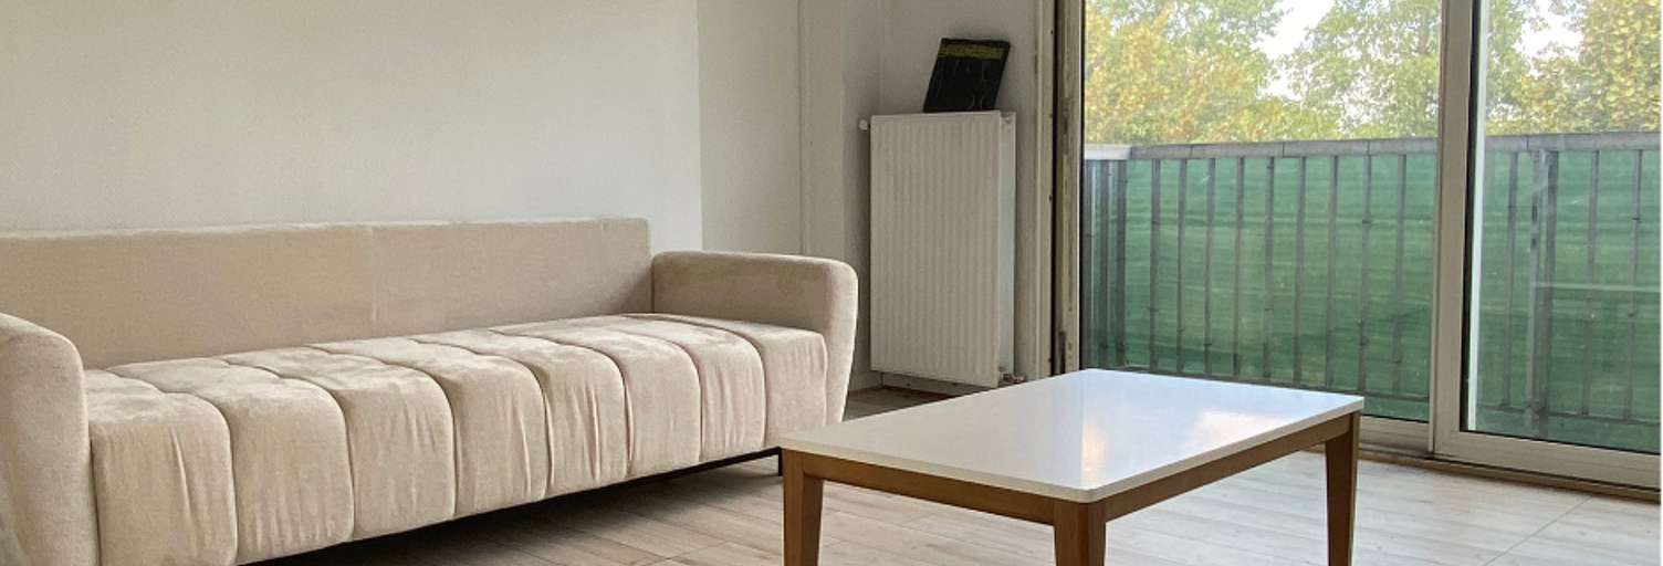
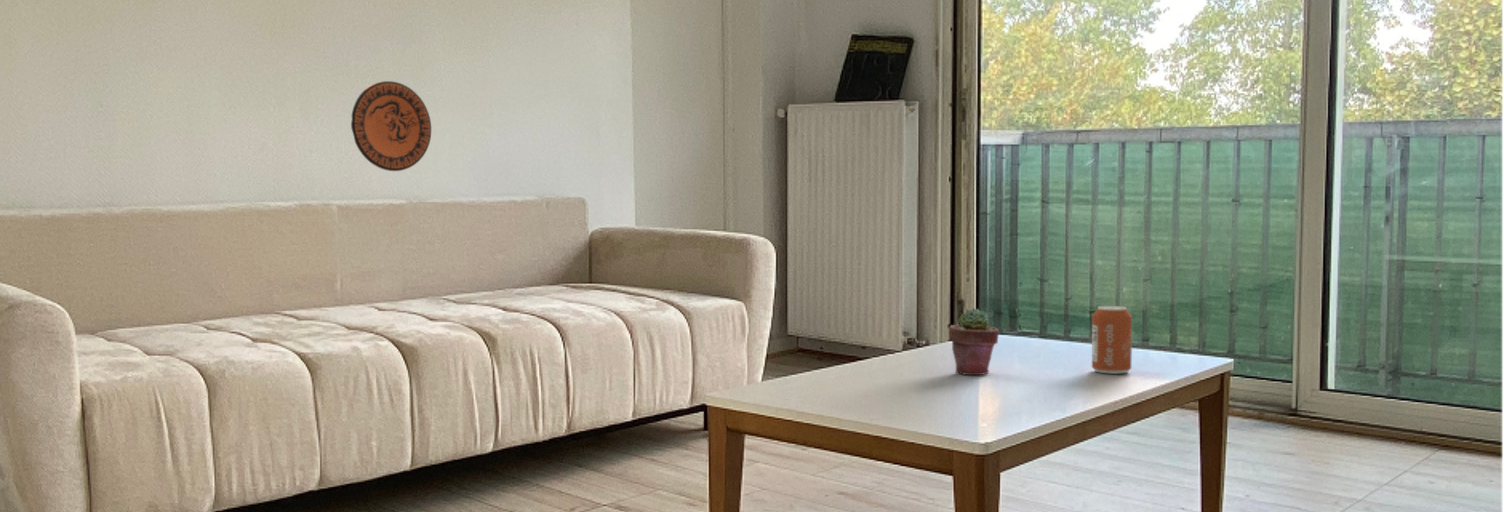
+ potted succulent [948,308,1000,376]
+ can [1091,305,1133,375]
+ decorative plate [350,80,432,172]
